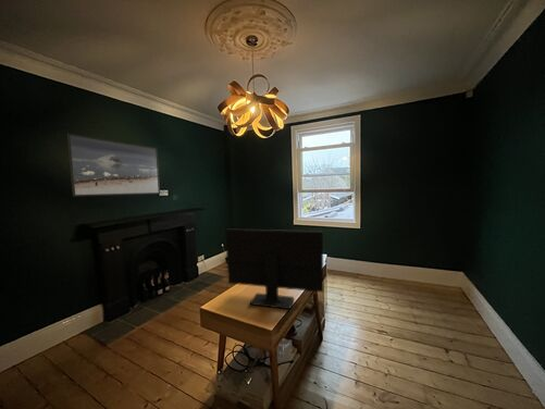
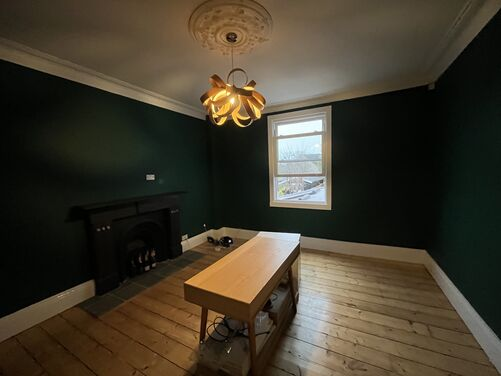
- computer monitor [225,227,324,310]
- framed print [66,133,161,198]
